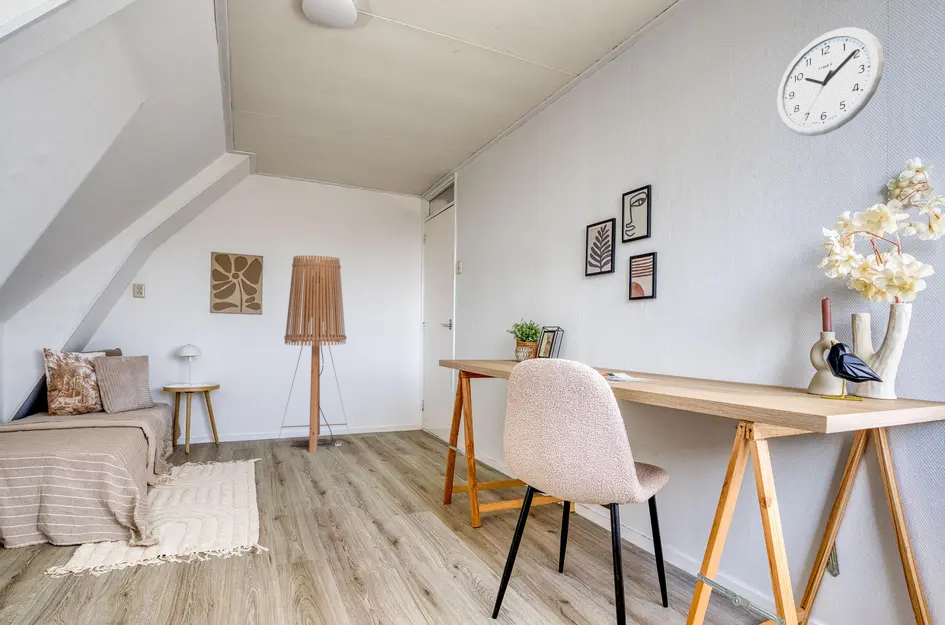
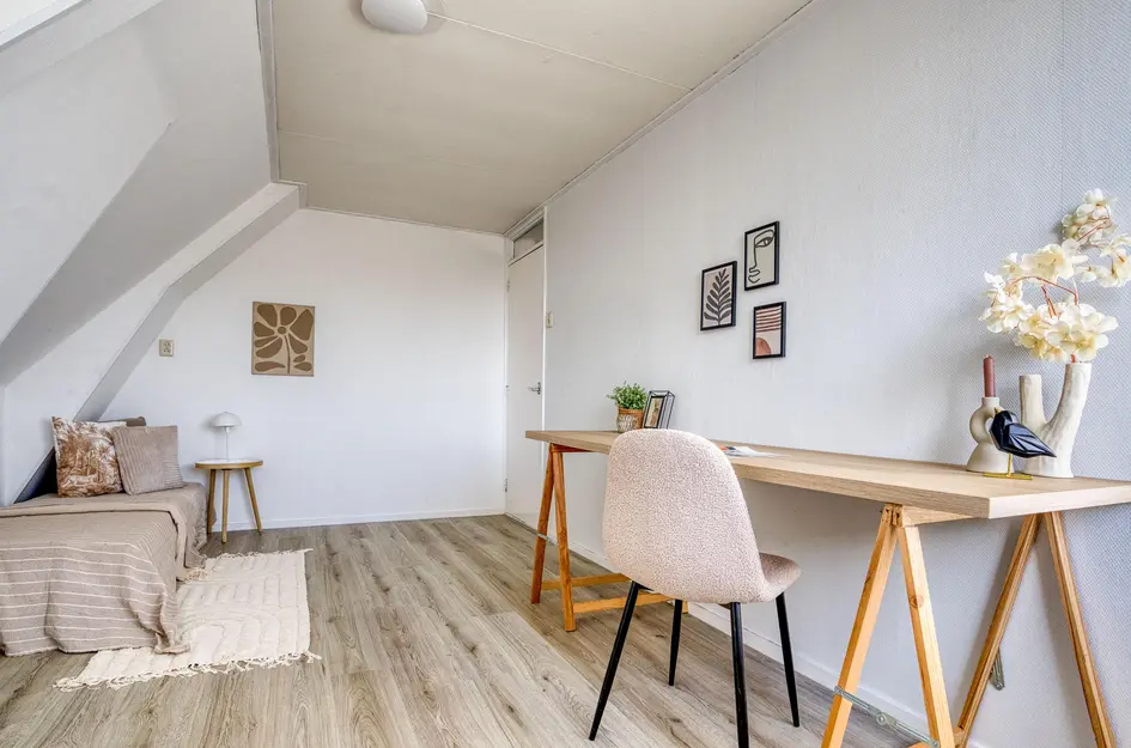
- wall clock [776,26,885,137]
- floor lamp [276,254,352,454]
